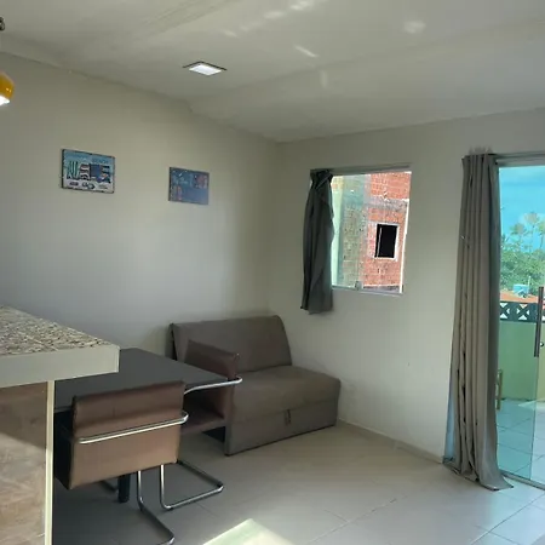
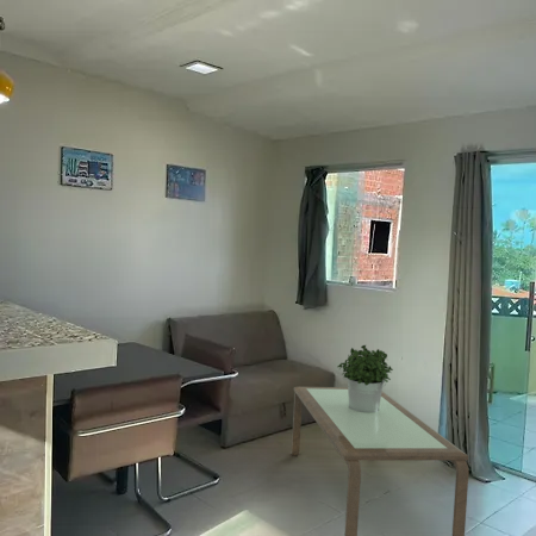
+ potted plant [336,344,394,412]
+ coffee table [291,386,469,536]
